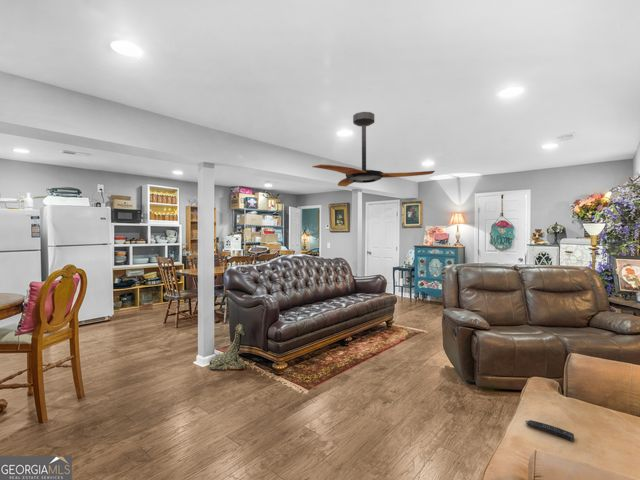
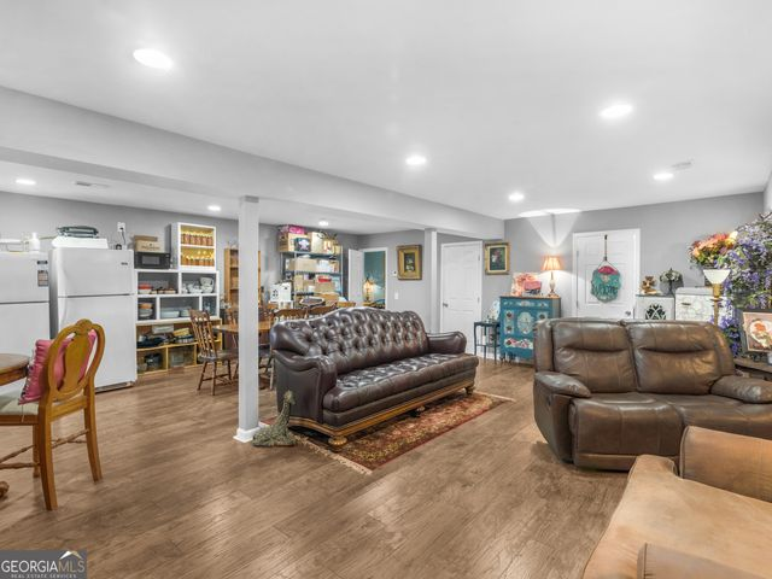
- remote control [524,419,575,442]
- ceiling fan [311,111,436,187]
